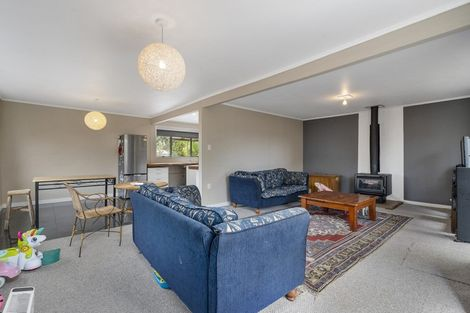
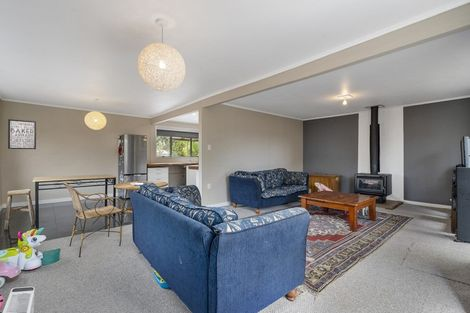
+ wall art [7,118,37,150]
